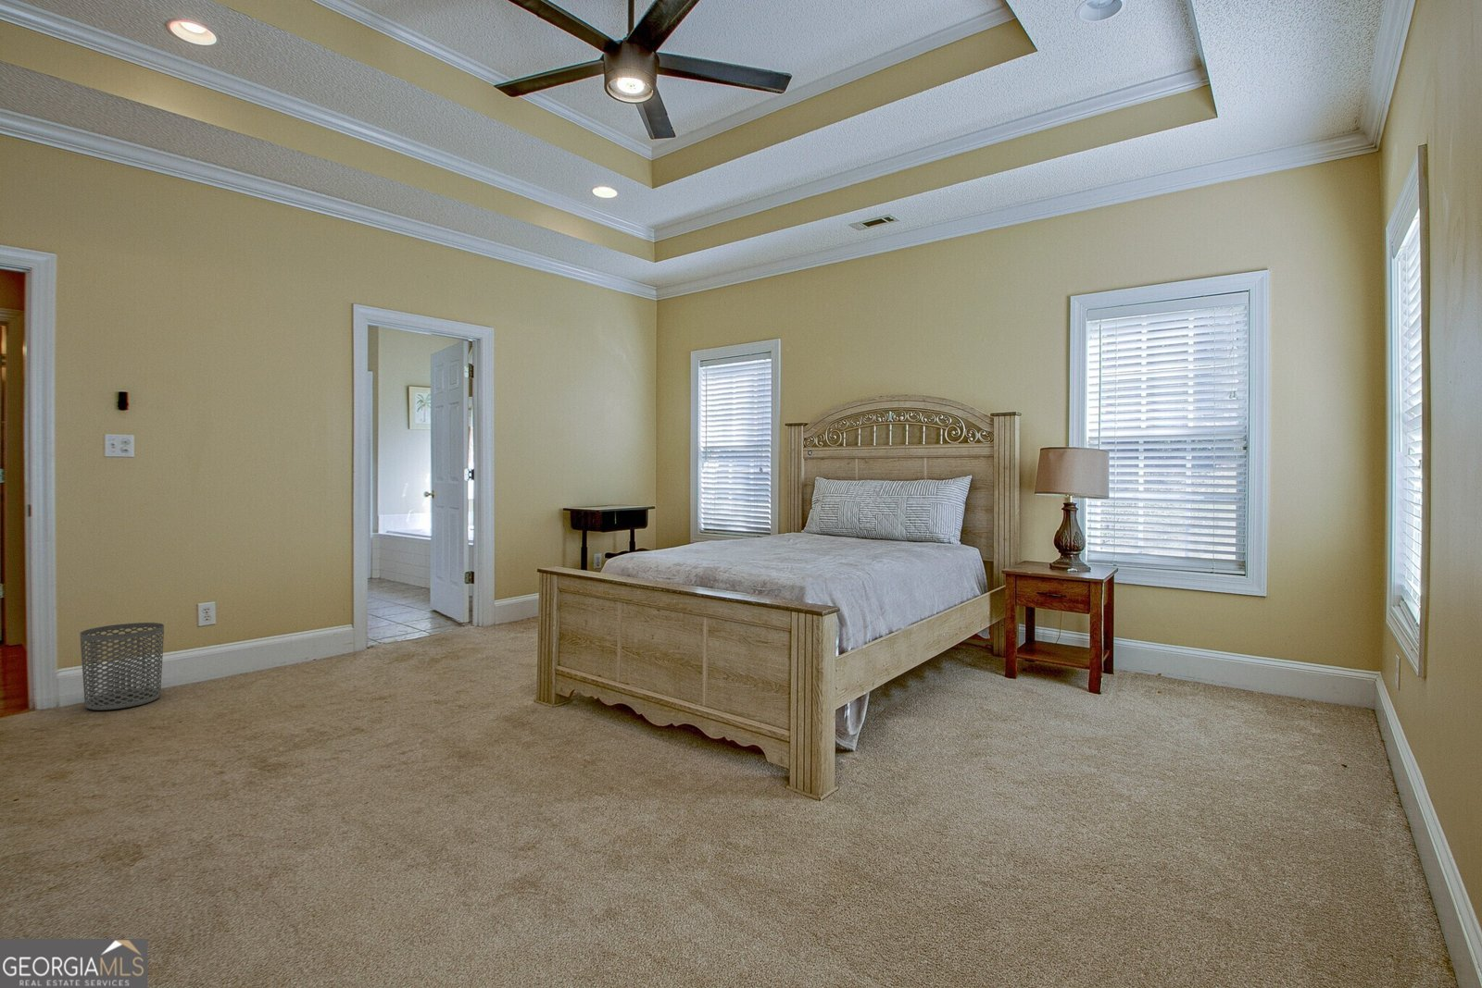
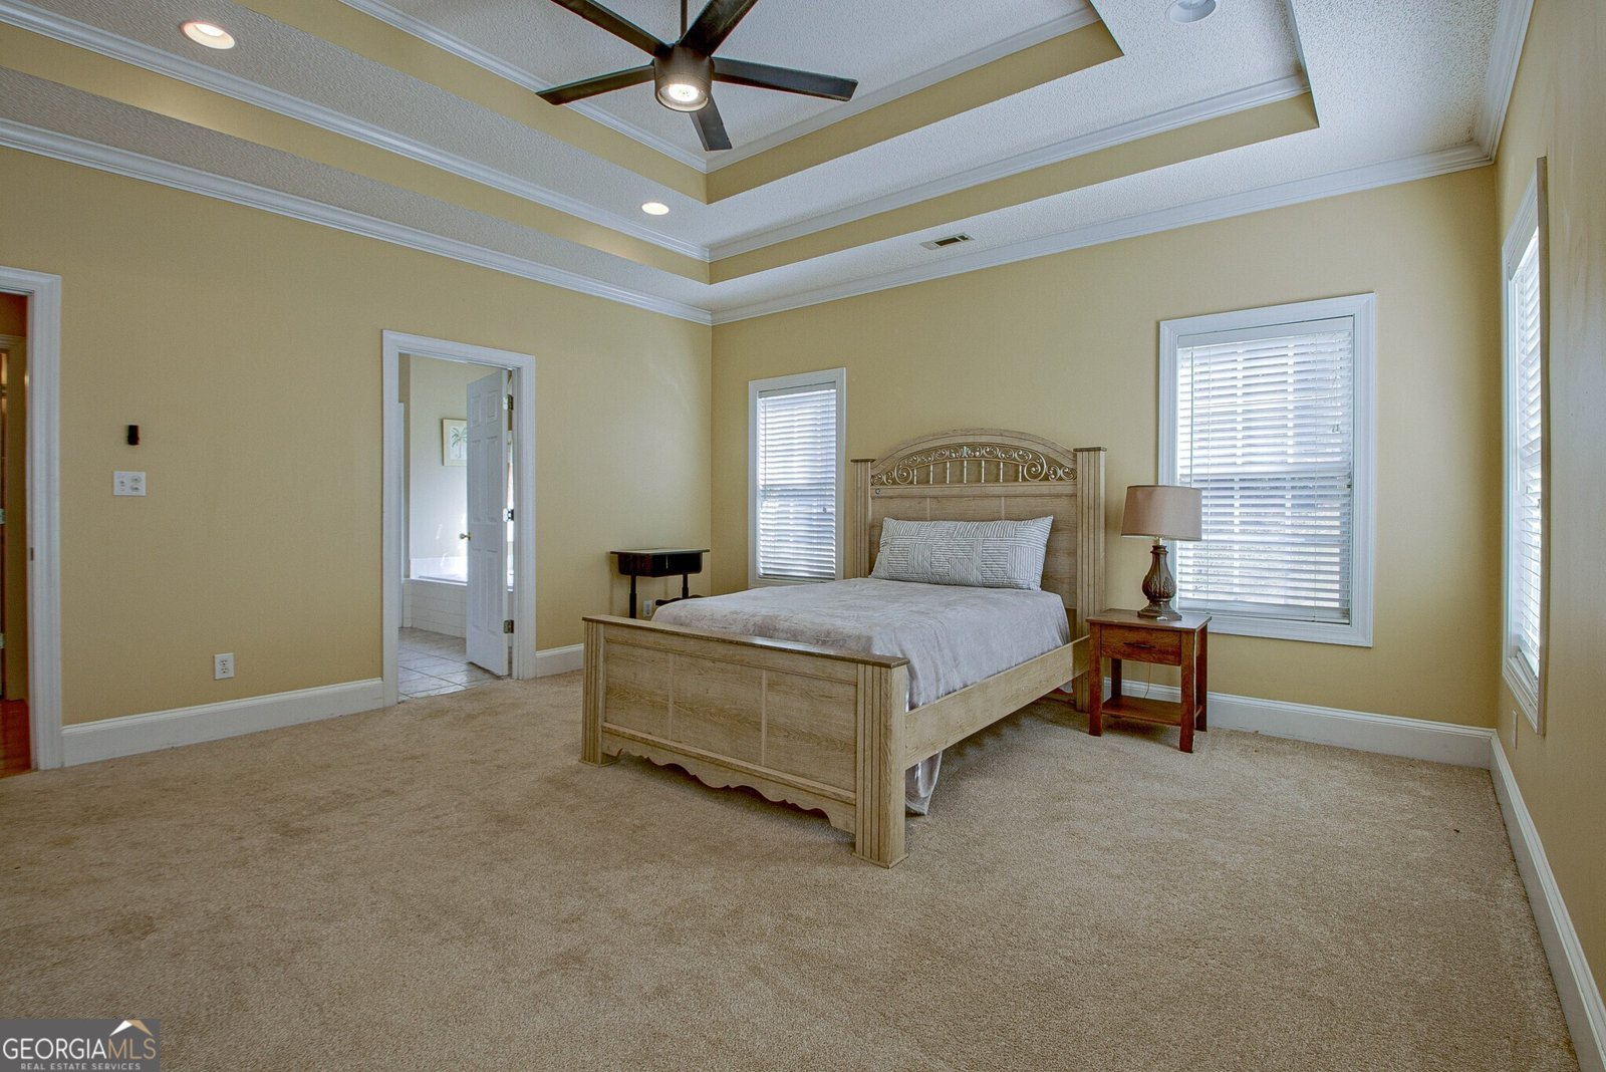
- waste bin [78,622,164,711]
